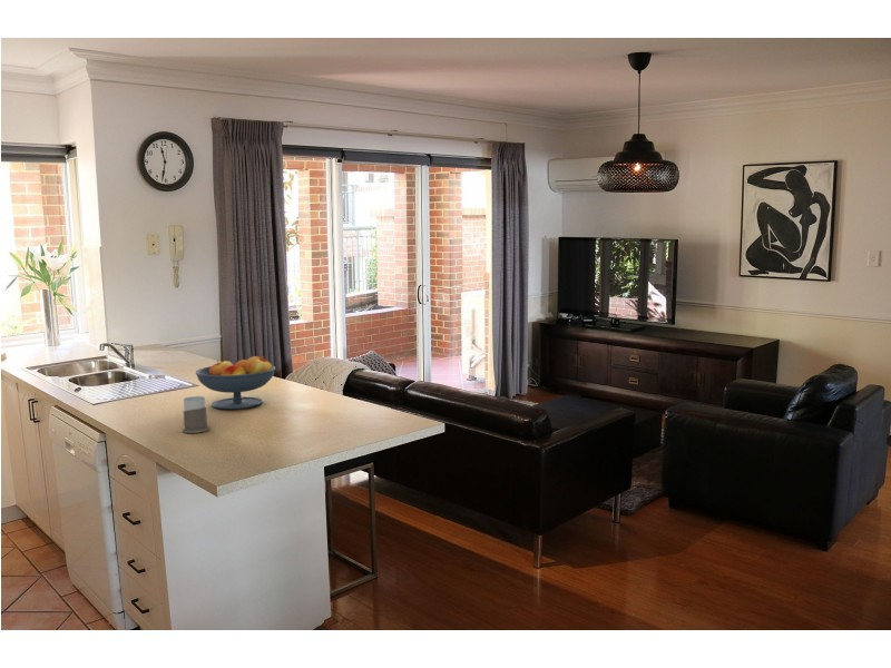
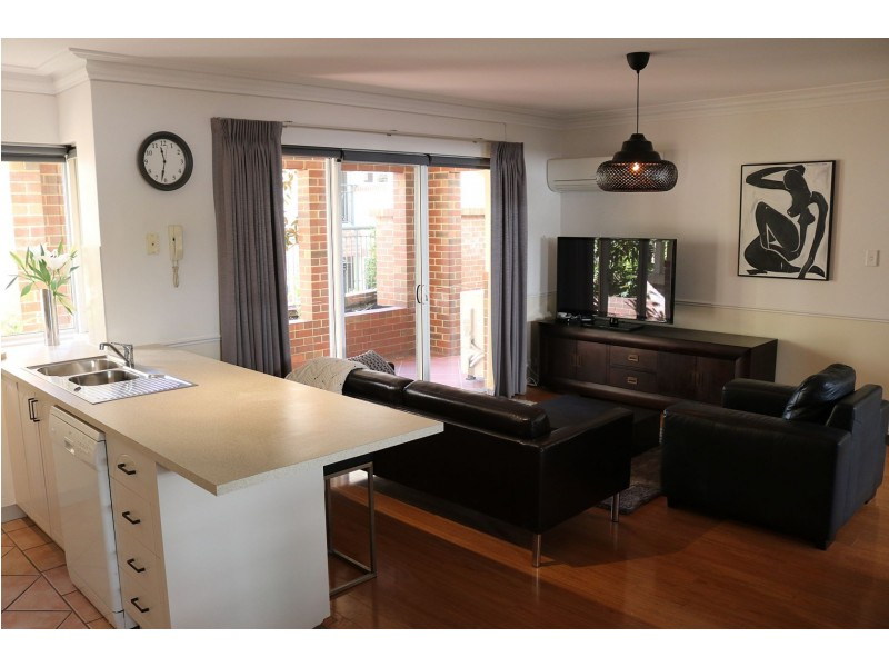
- mug [182,395,210,434]
- fruit bowl [195,355,276,411]
